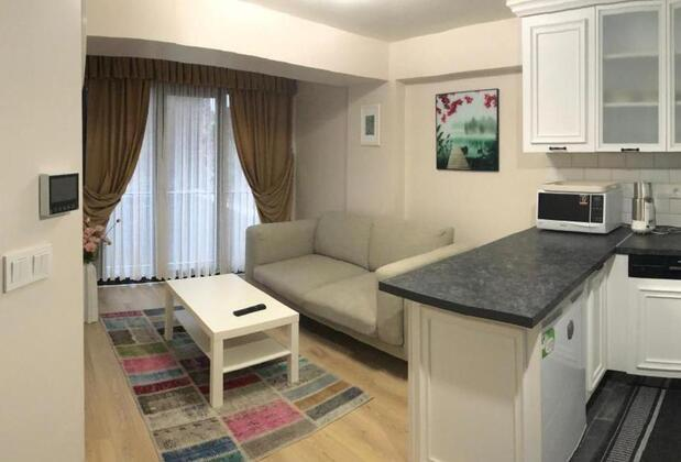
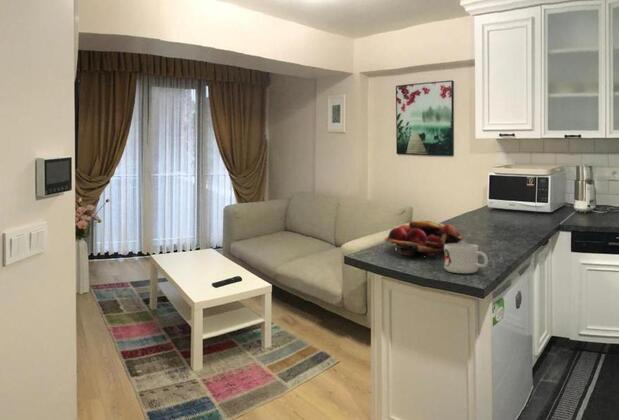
+ mug [443,243,489,274]
+ fruit basket [384,220,465,256]
